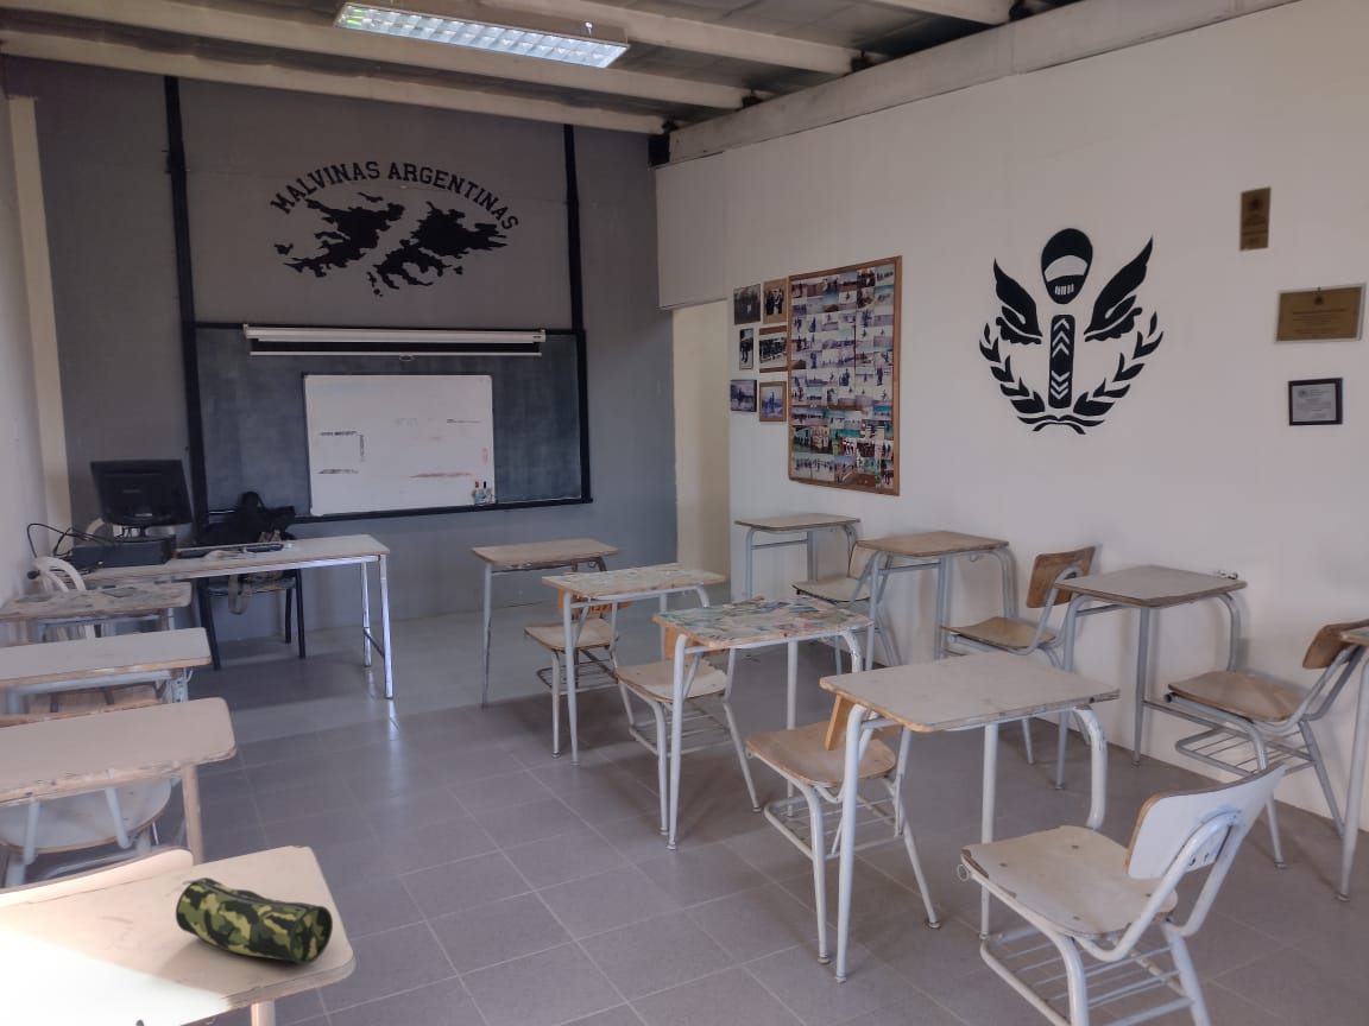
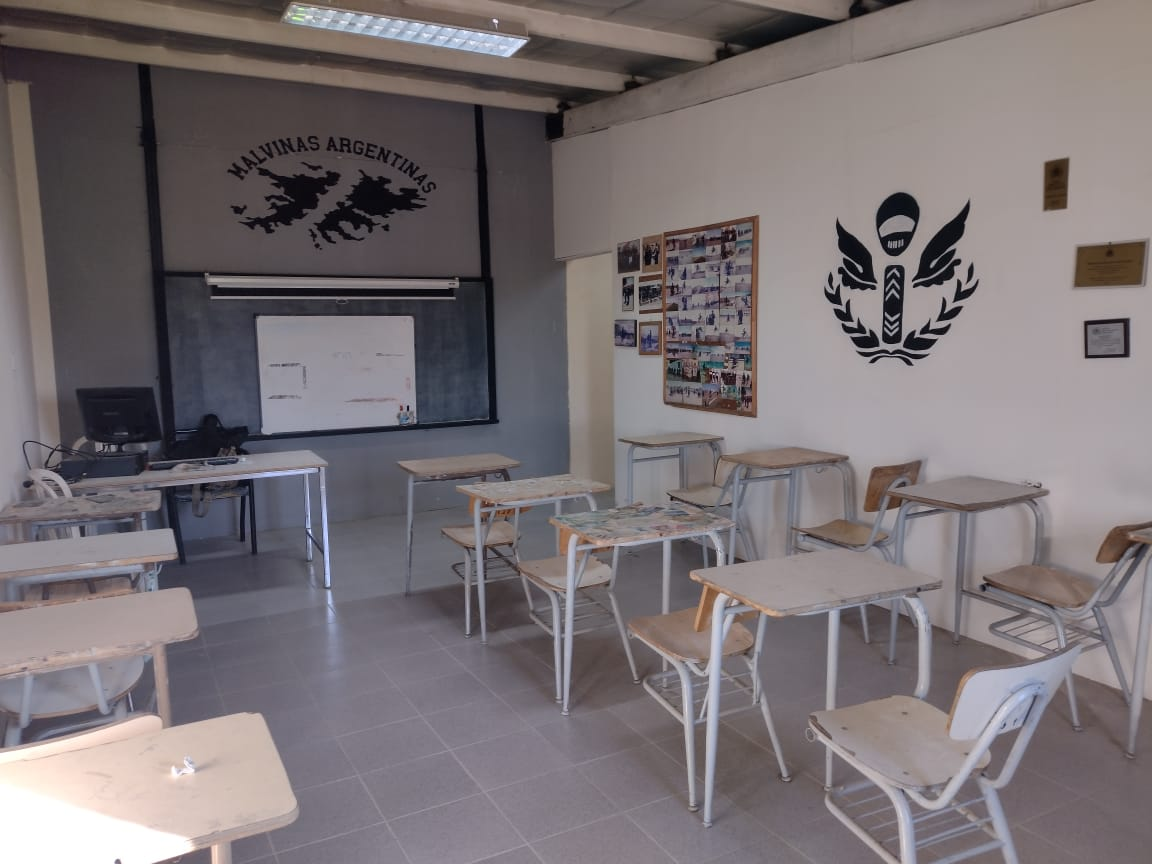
- pencil case [175,876,334,965]
